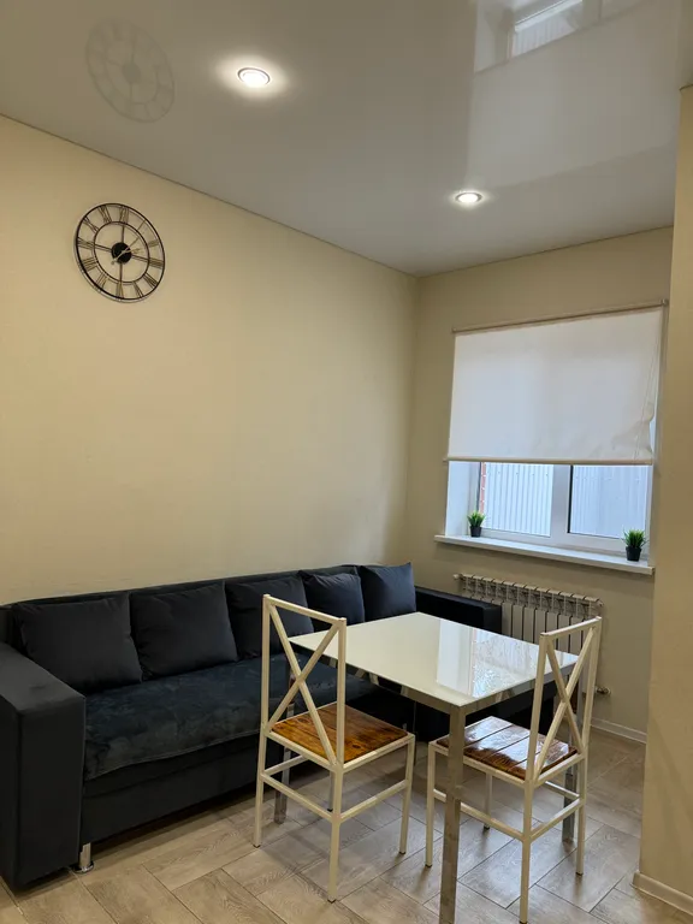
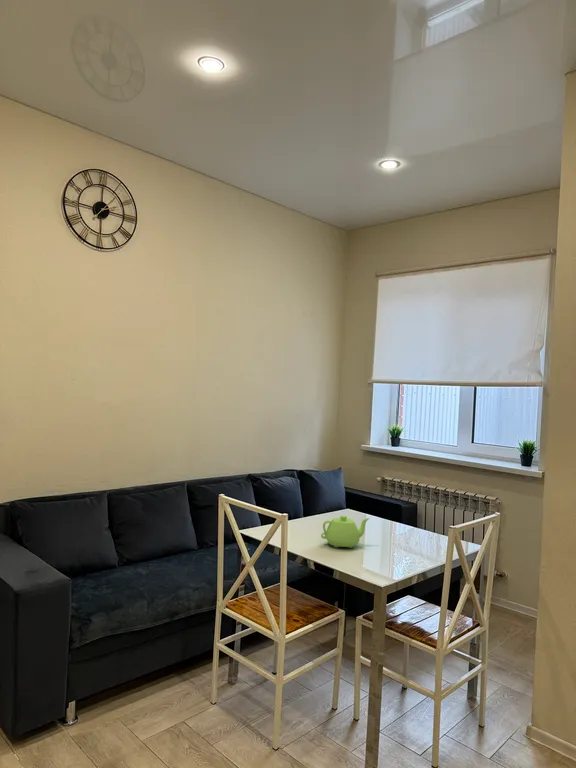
+ teapot [320,515,371,549]
